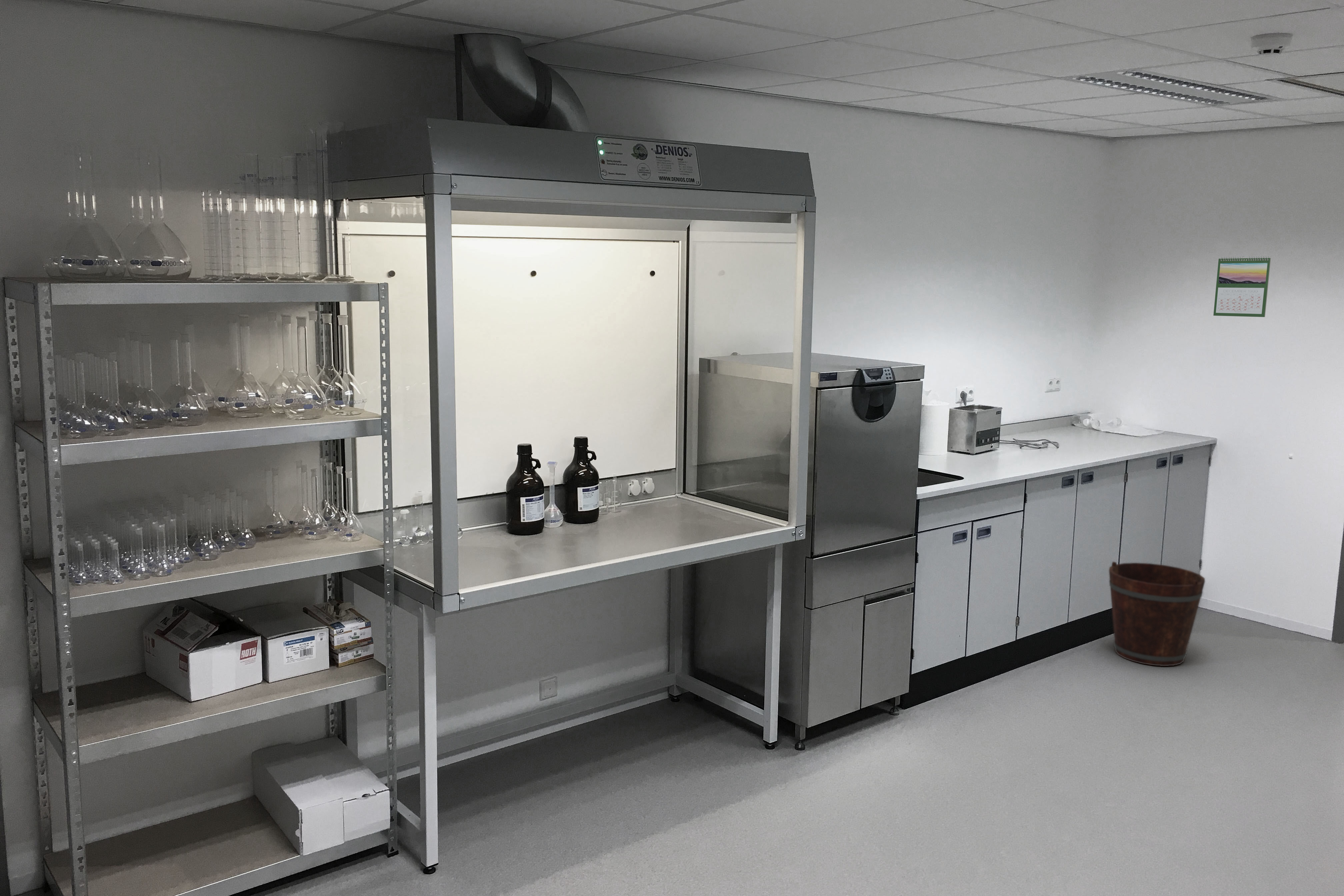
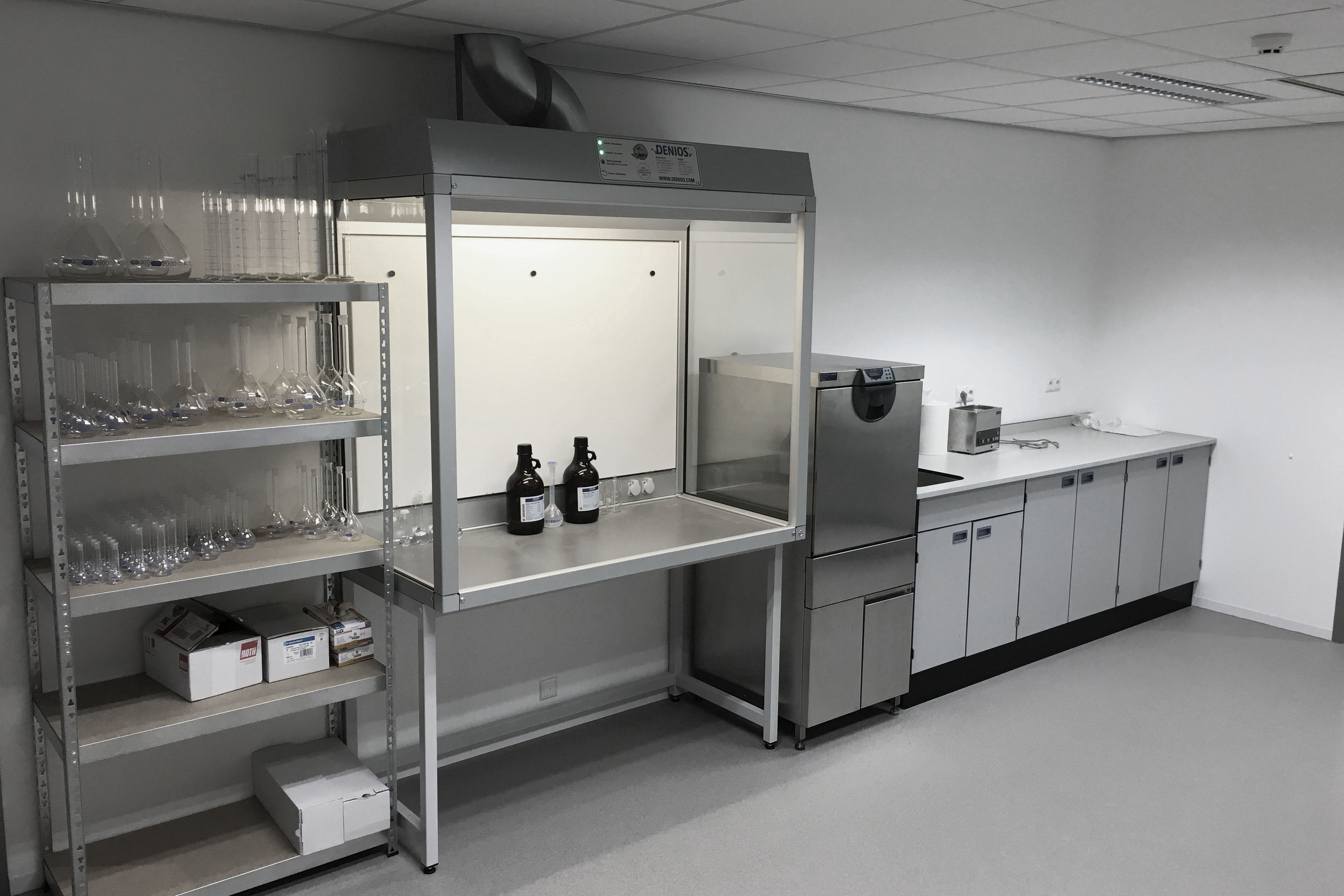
- calendar [1213,255,1271,317]
- bucket [1109,561,1205,666]
